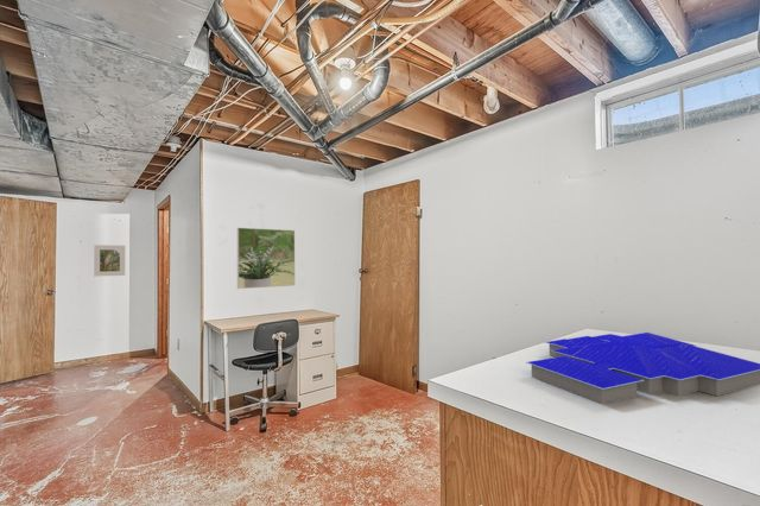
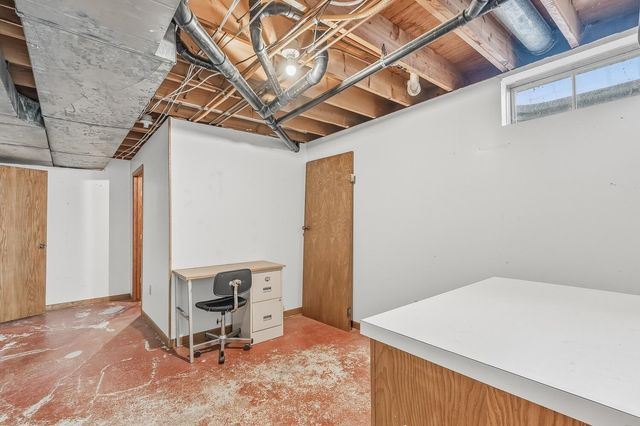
- architectural model [525,331,760,405]
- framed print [236,227,296,290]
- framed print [93,243,126,277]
